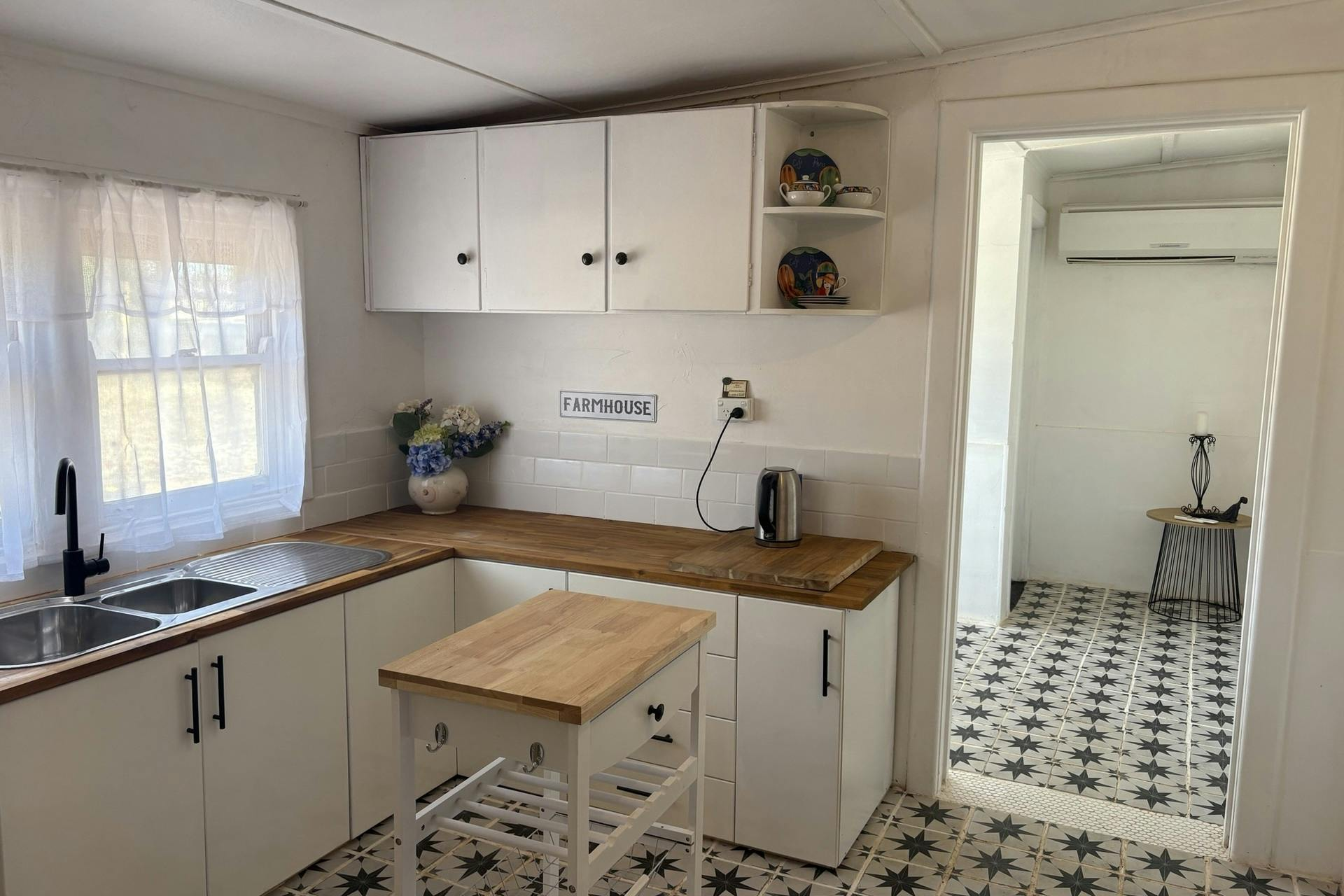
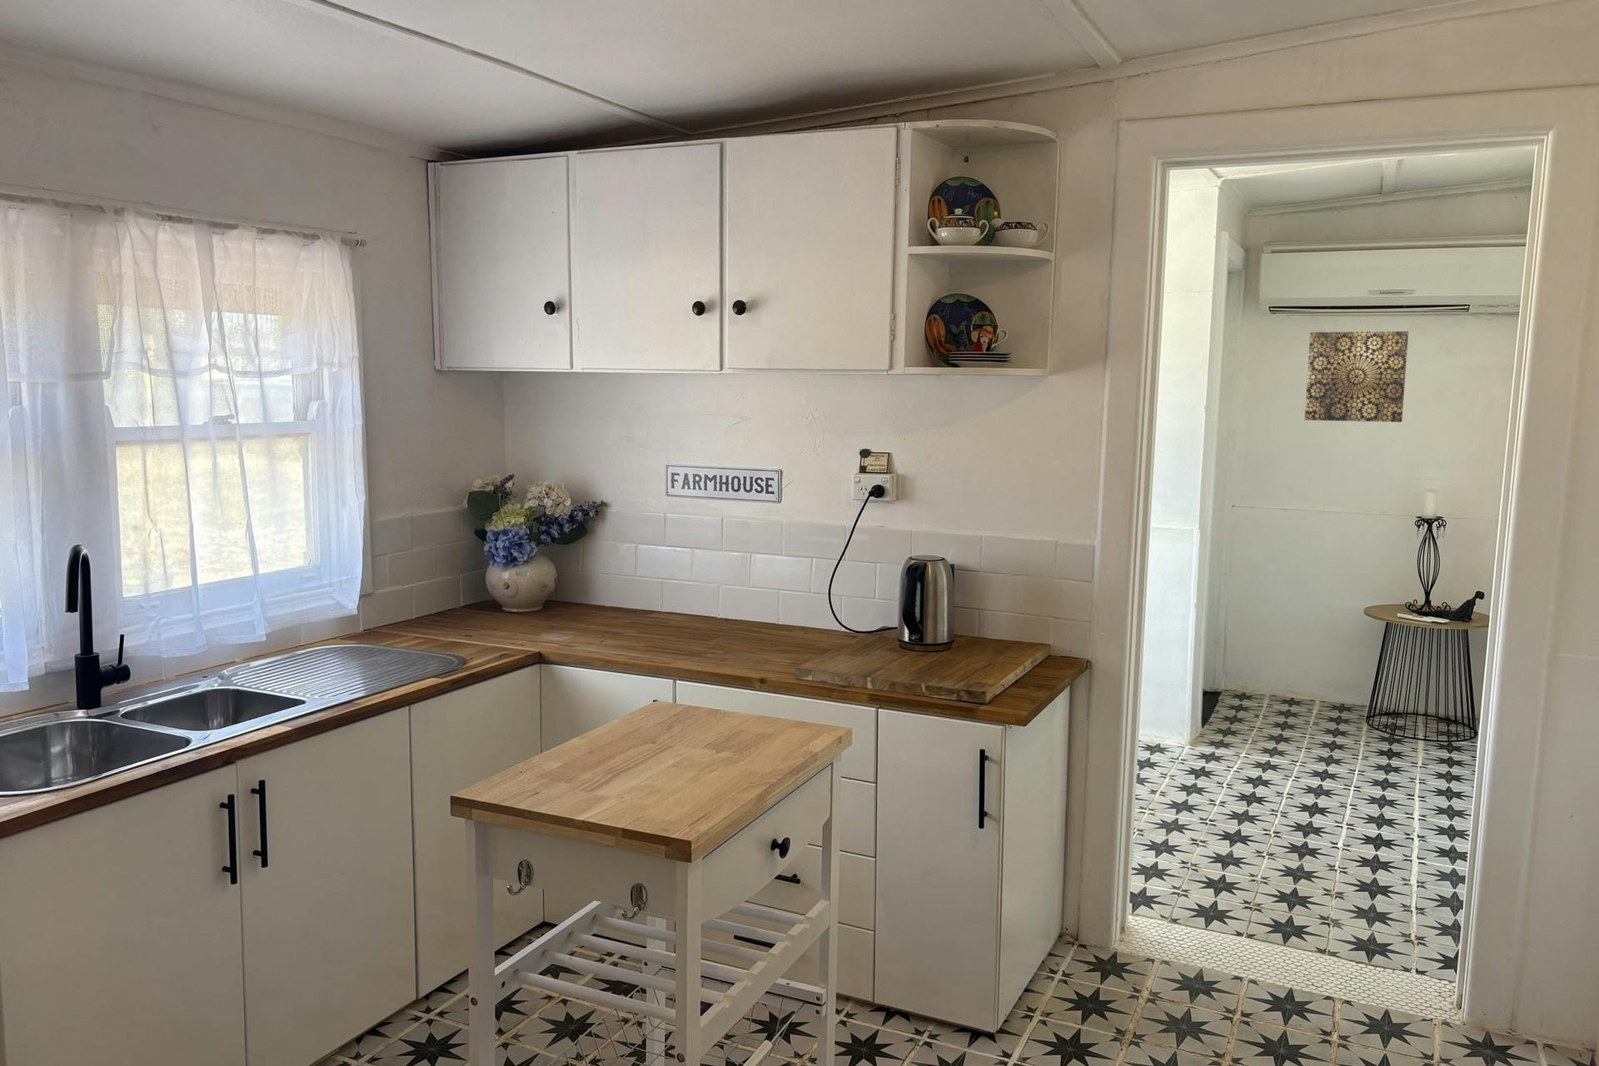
+ wall art [1304,331,1409,424]
